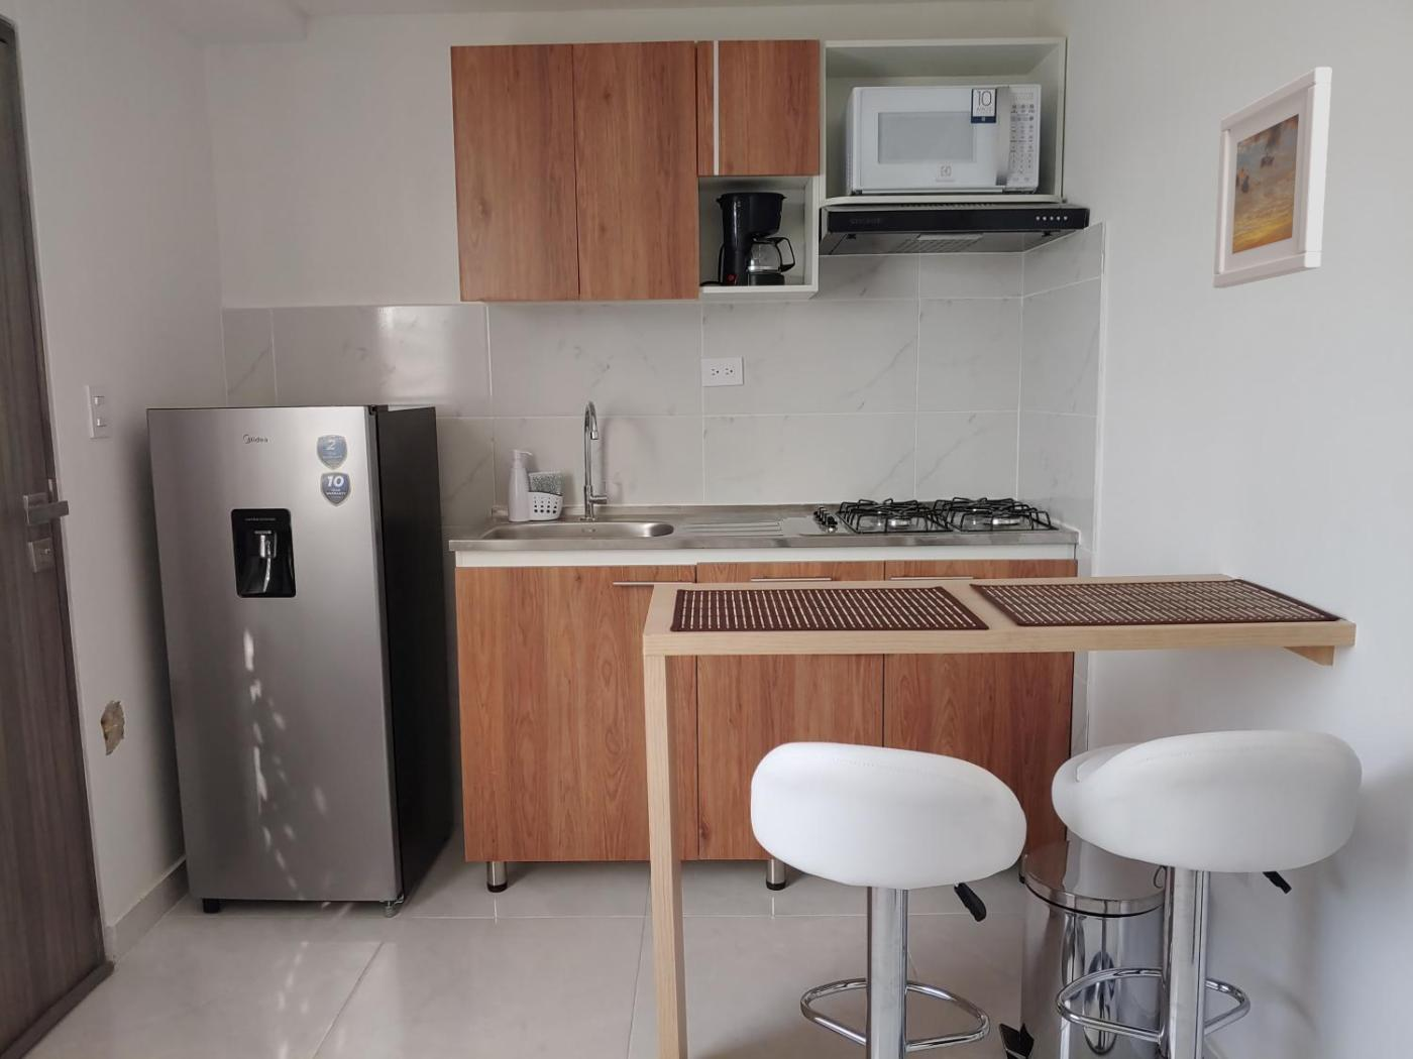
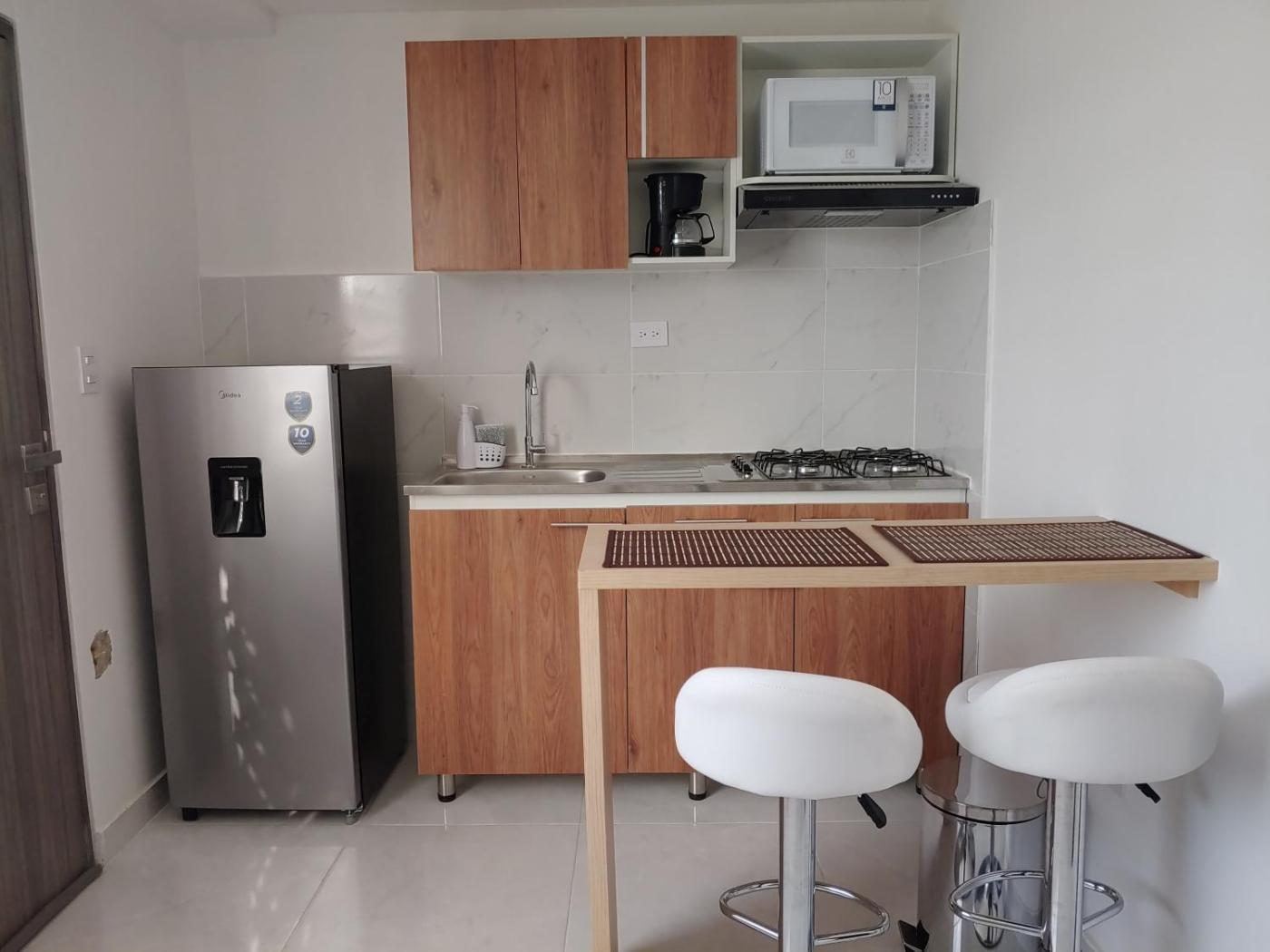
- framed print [1212,67,1333,289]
